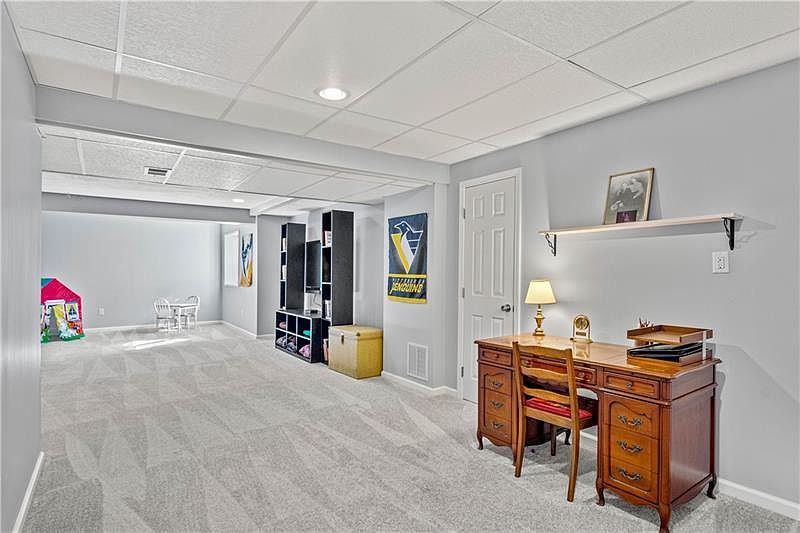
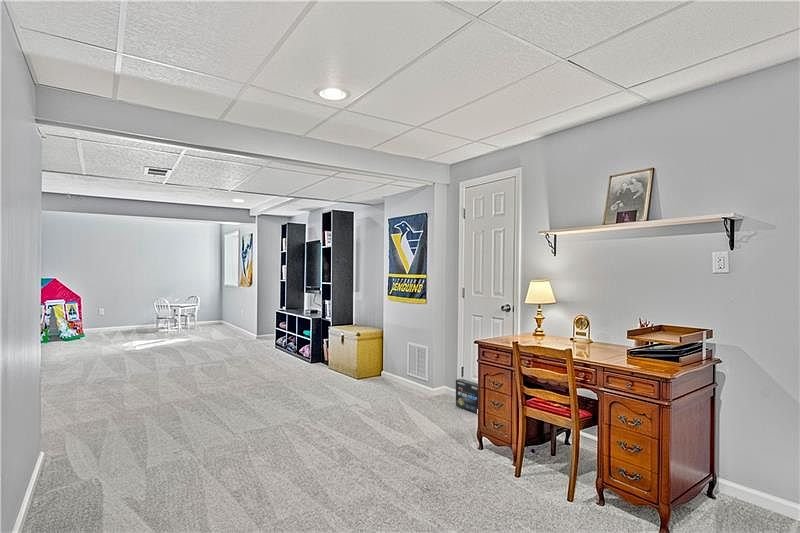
+ box [455,378,479,415]
